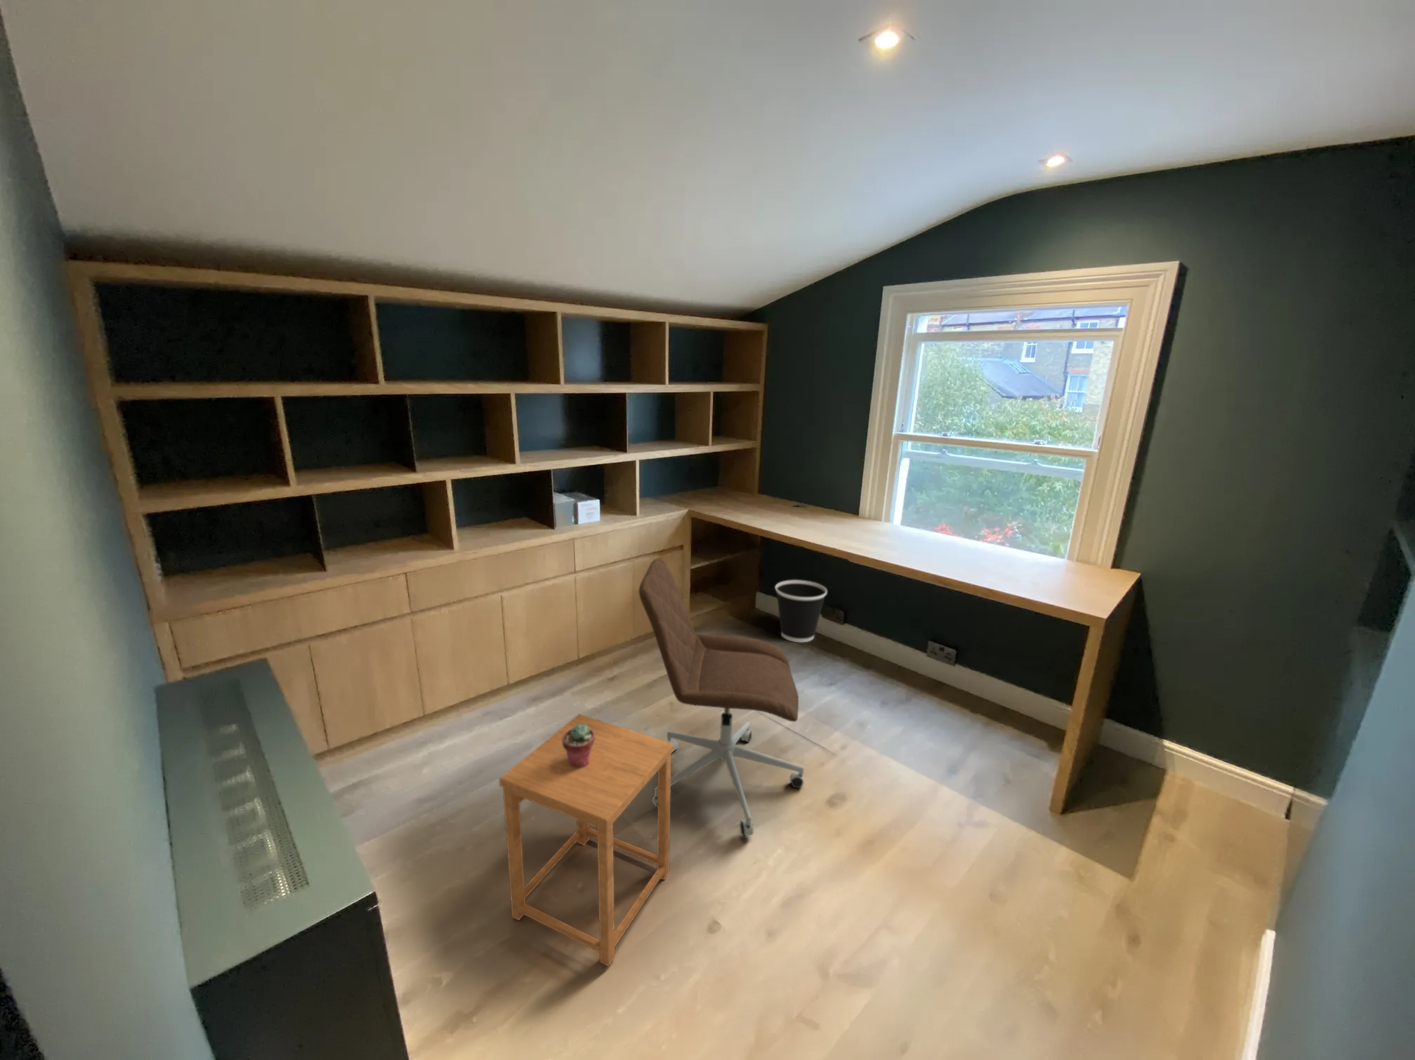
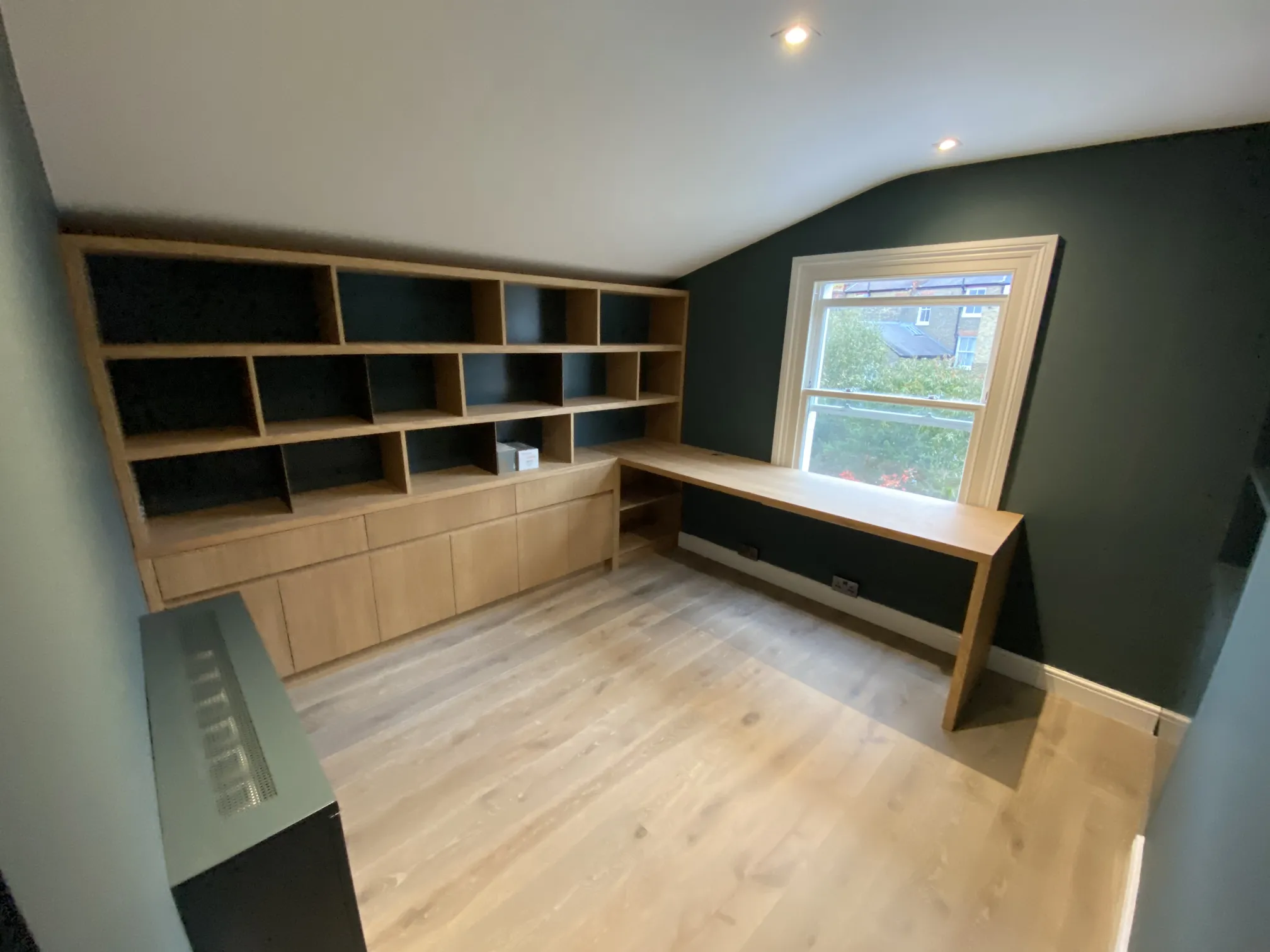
- side table [498,713,674,966]
- office chair [638,558,806,837]
- wastebasket [774,579,828,642]
- potted succulent [563,724,595,767]
